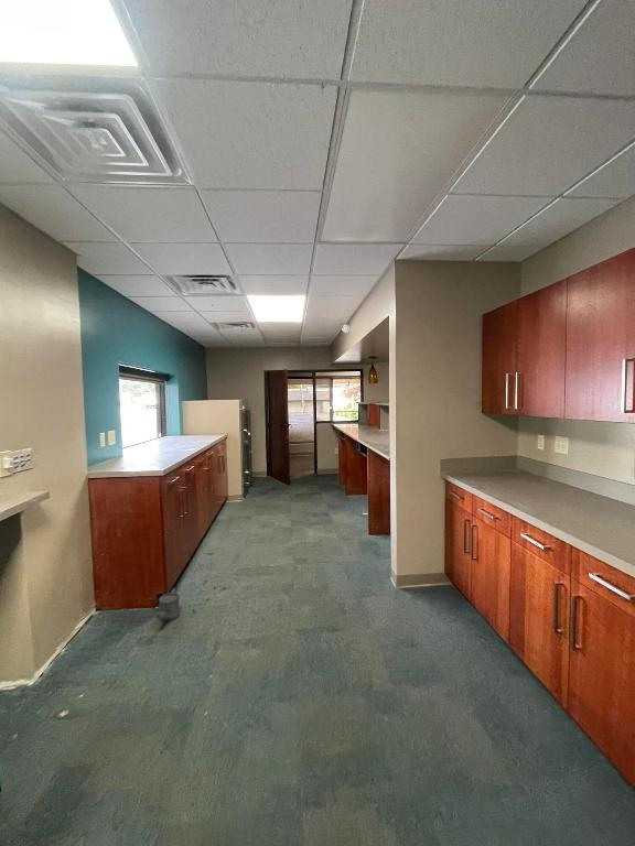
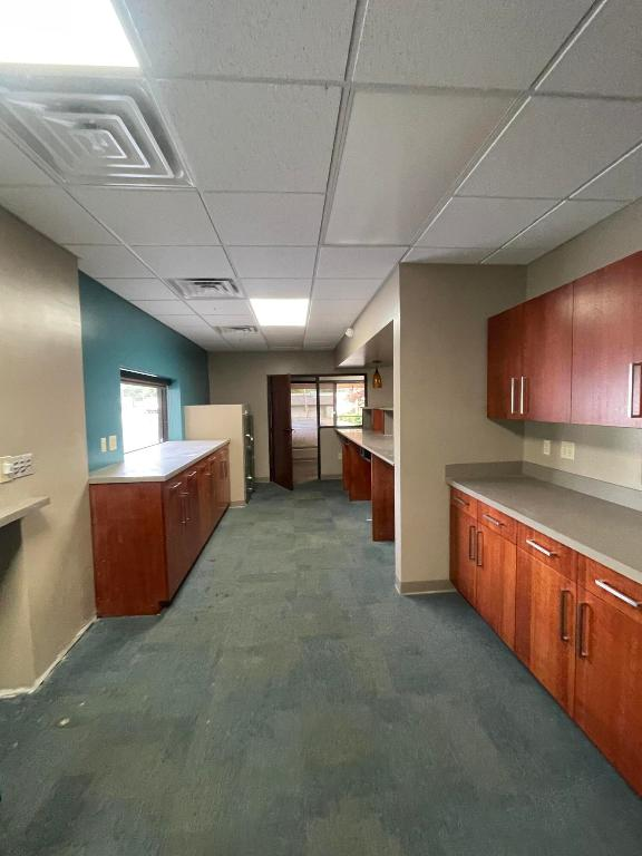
- watering can [154,587,181,622]
